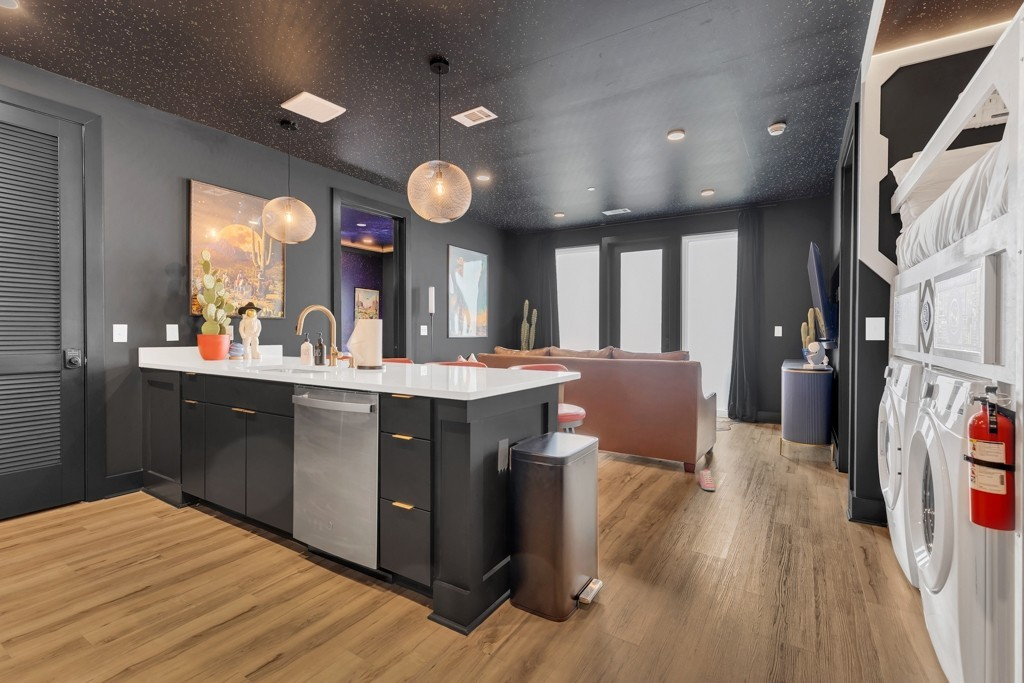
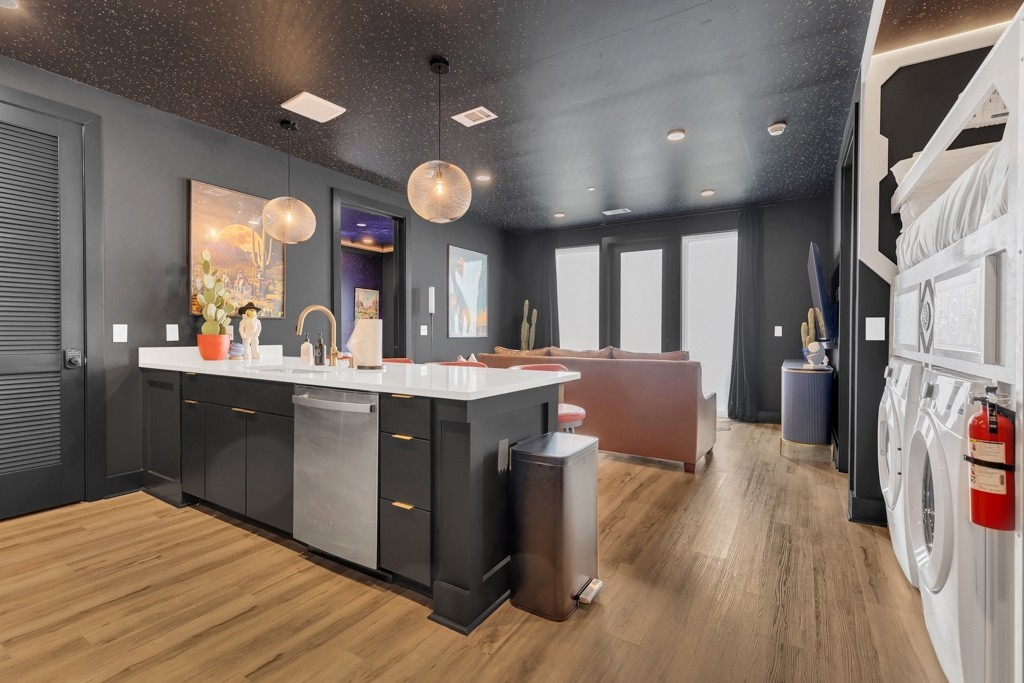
- sneaker [698,468,716,491]
